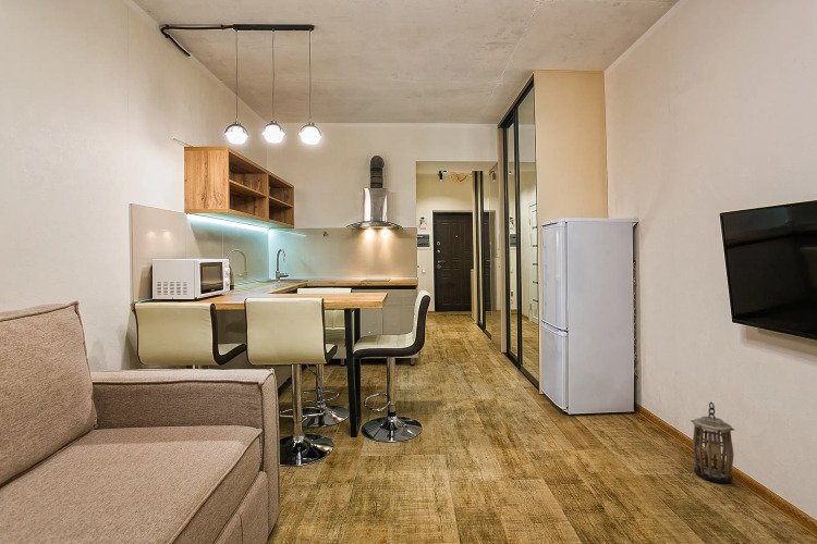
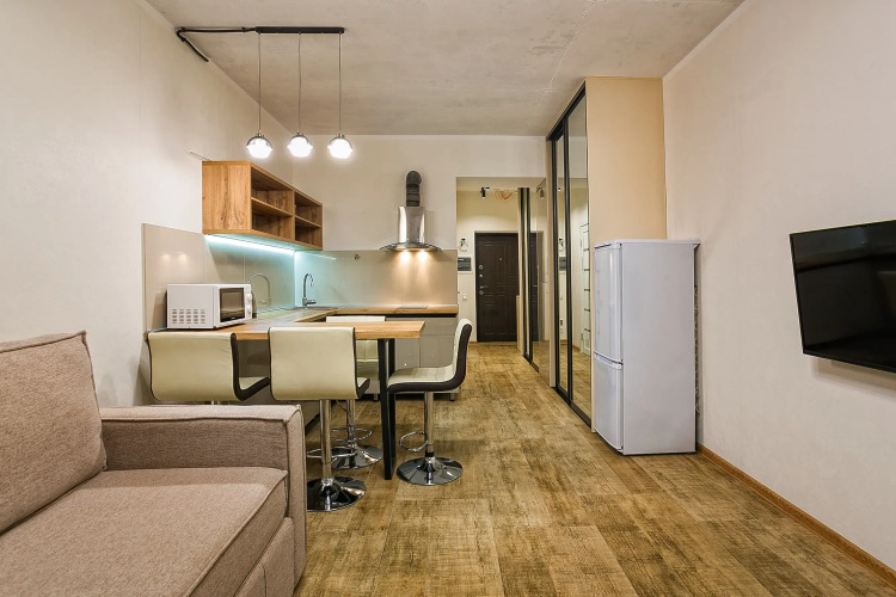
- lantern [691,401,735,484]
